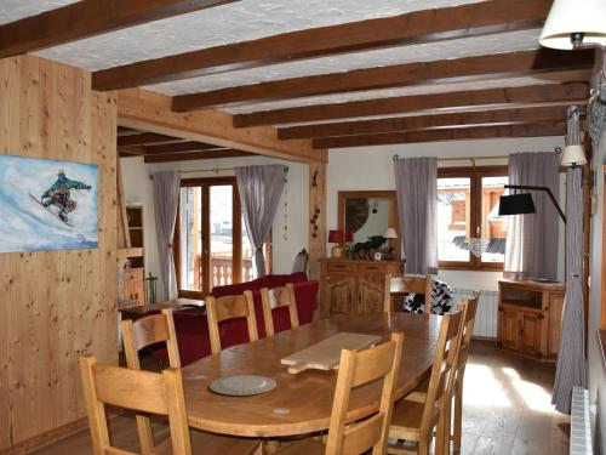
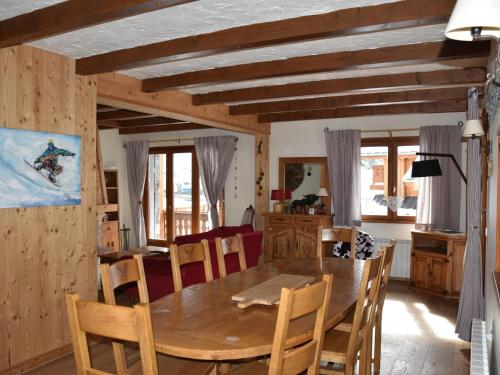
- chinaware [208,374,278,397]
